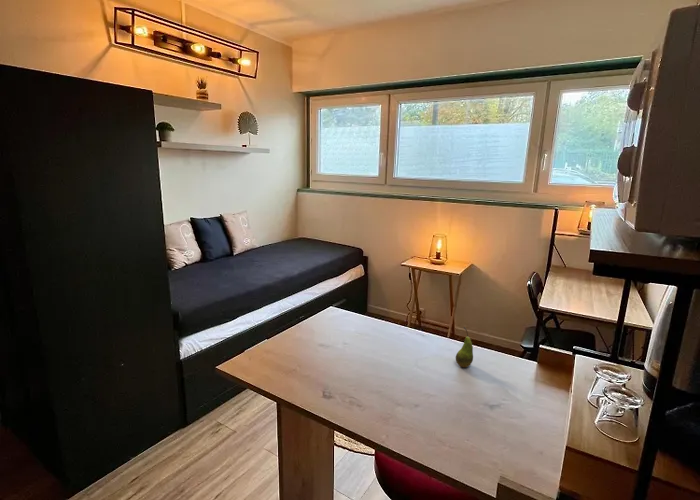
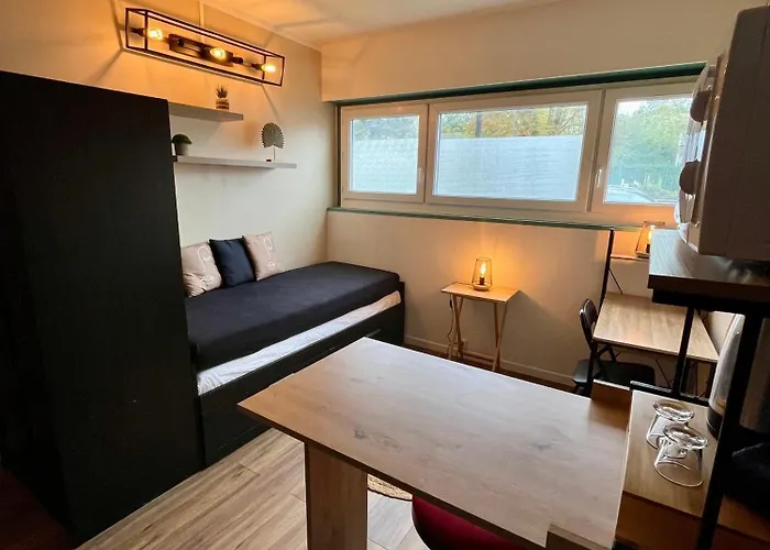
- fruit [455,326,474,368]
